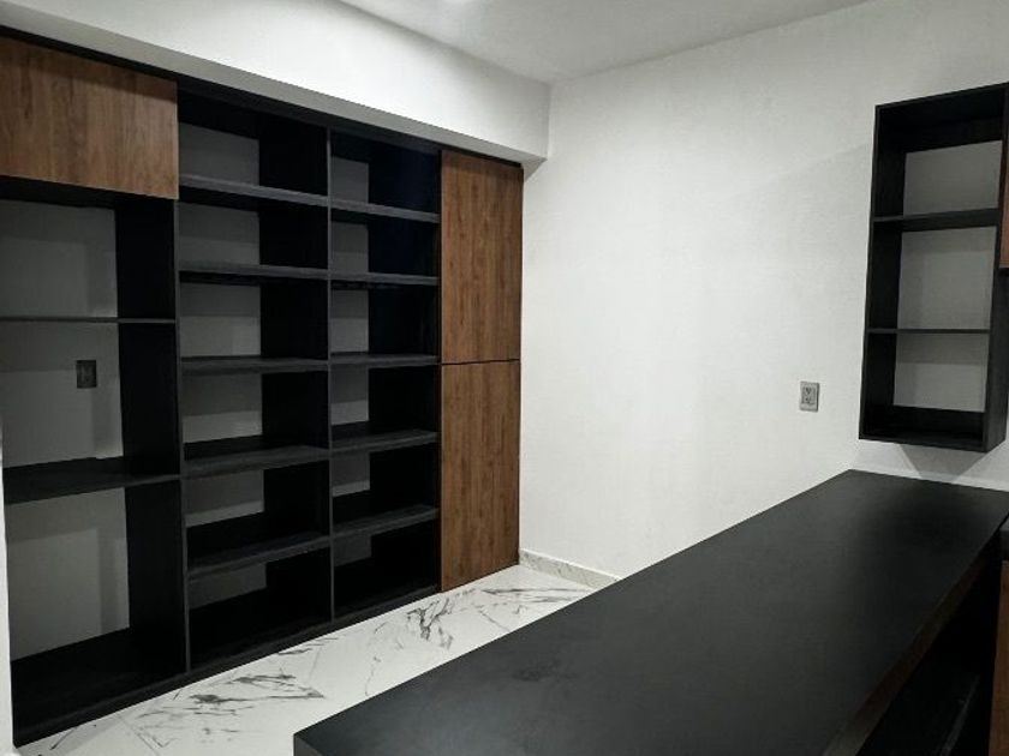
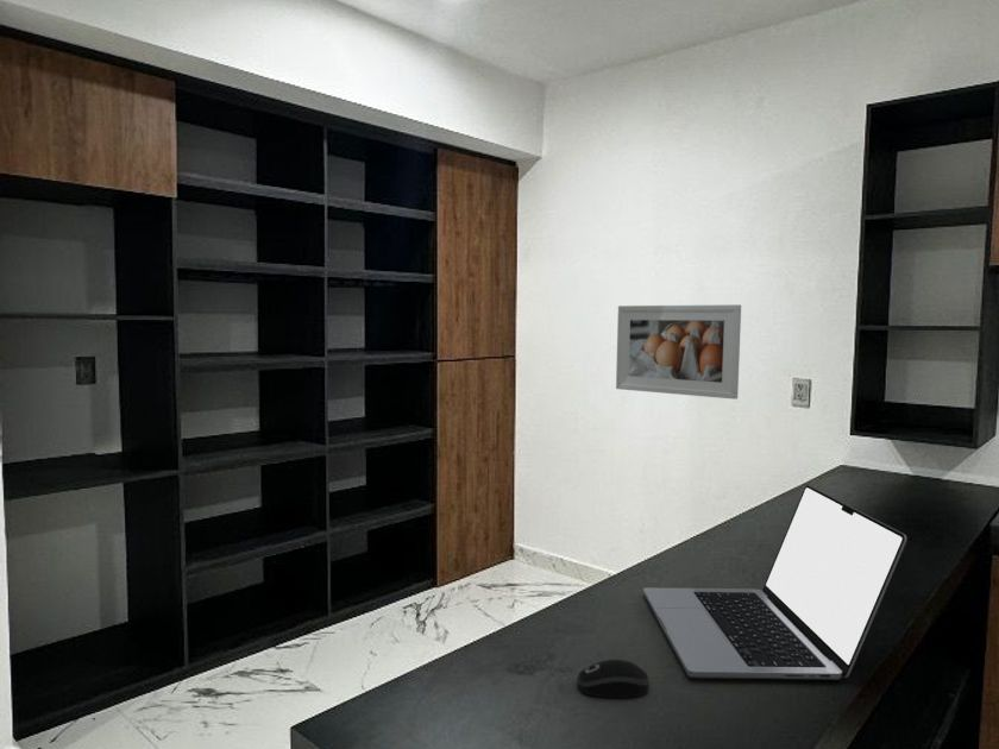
+ computer mouse [576,659,651,699]
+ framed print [615,303,742,401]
+ laptop [642,484,907,681]
